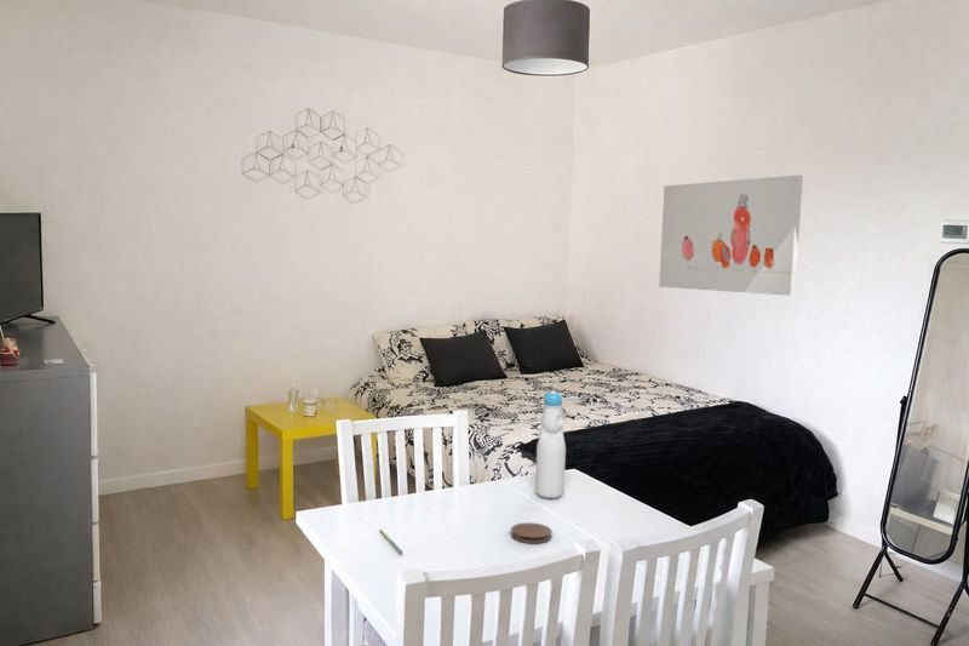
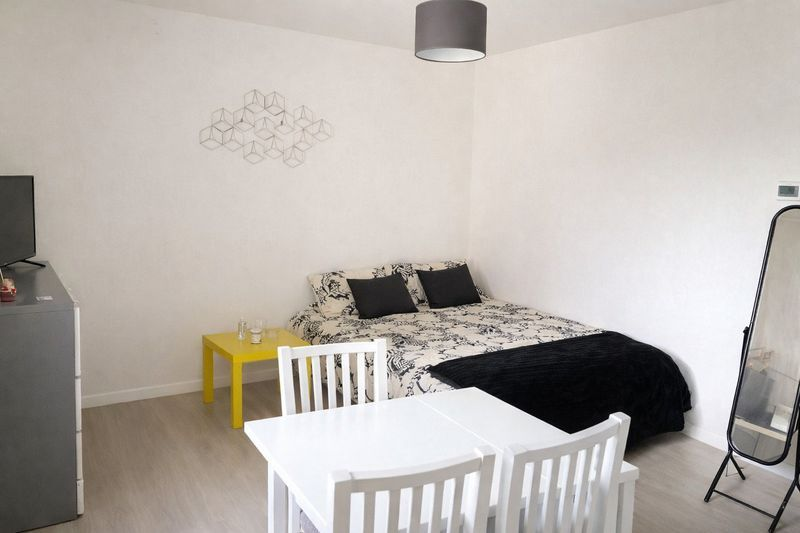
- bottle [534,389,567,499]
- wall art [658,175,804,297]
- pen [378,528,403,555]
- coaster [510,521,552,544]
